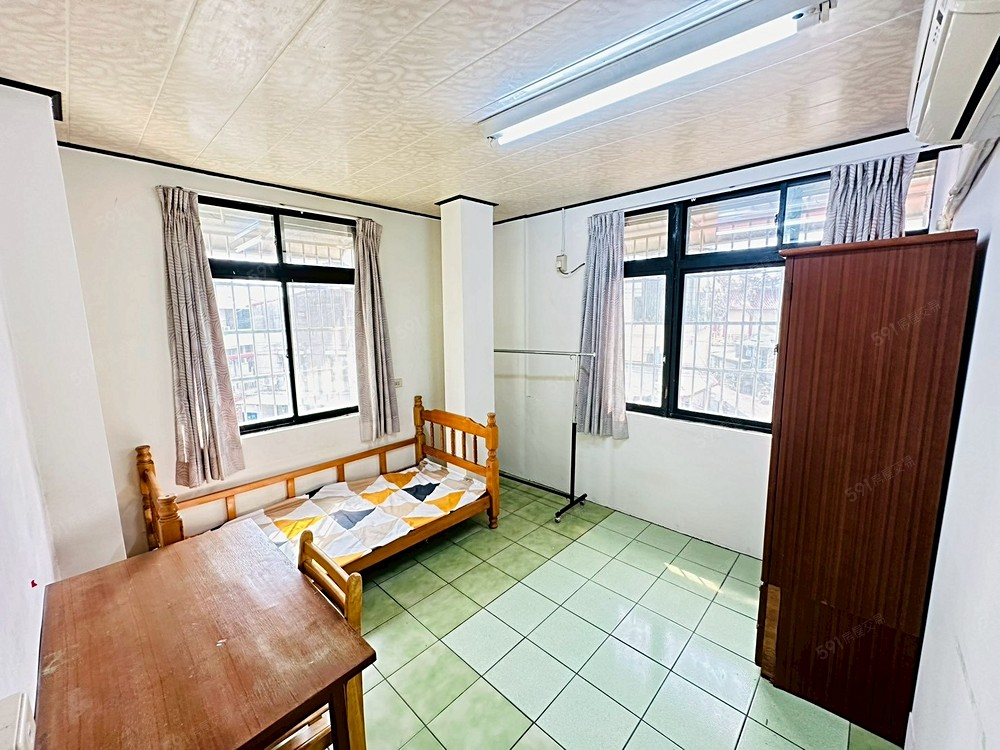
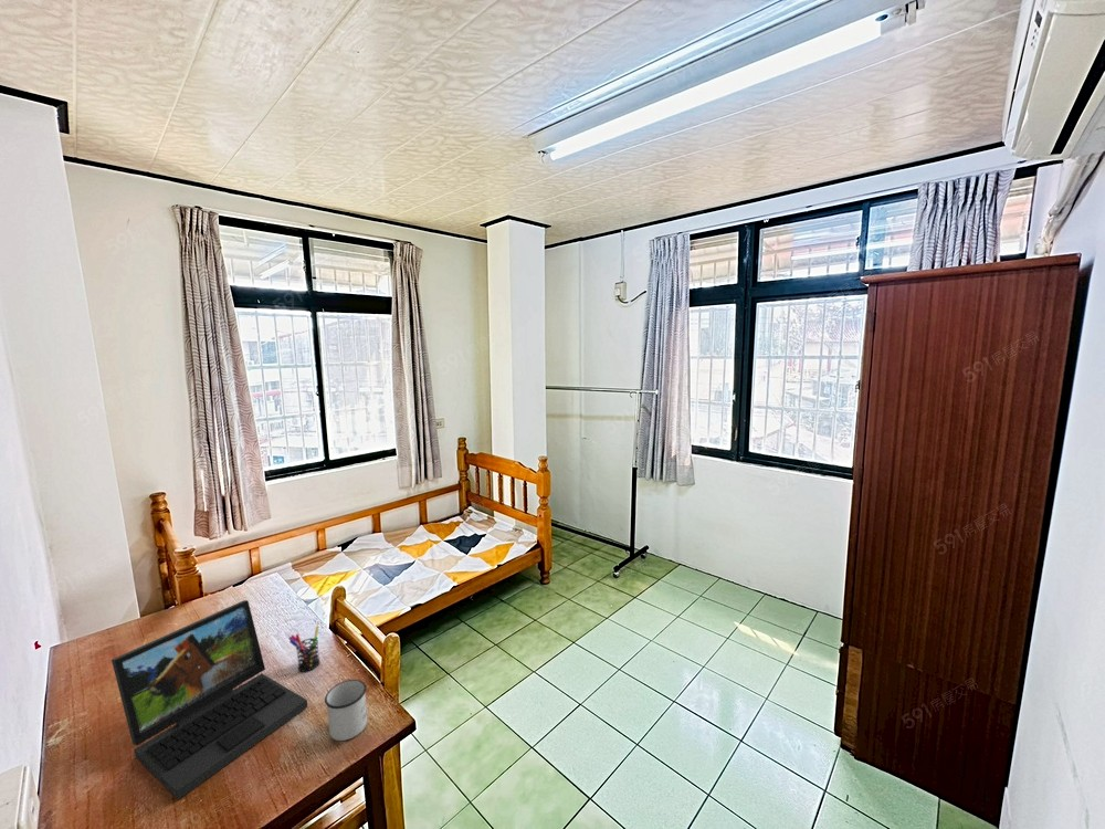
+ laptop [110,599,308,800]
+ mug [324,679,368,742]
+ pen holder [287,625,320,673]
